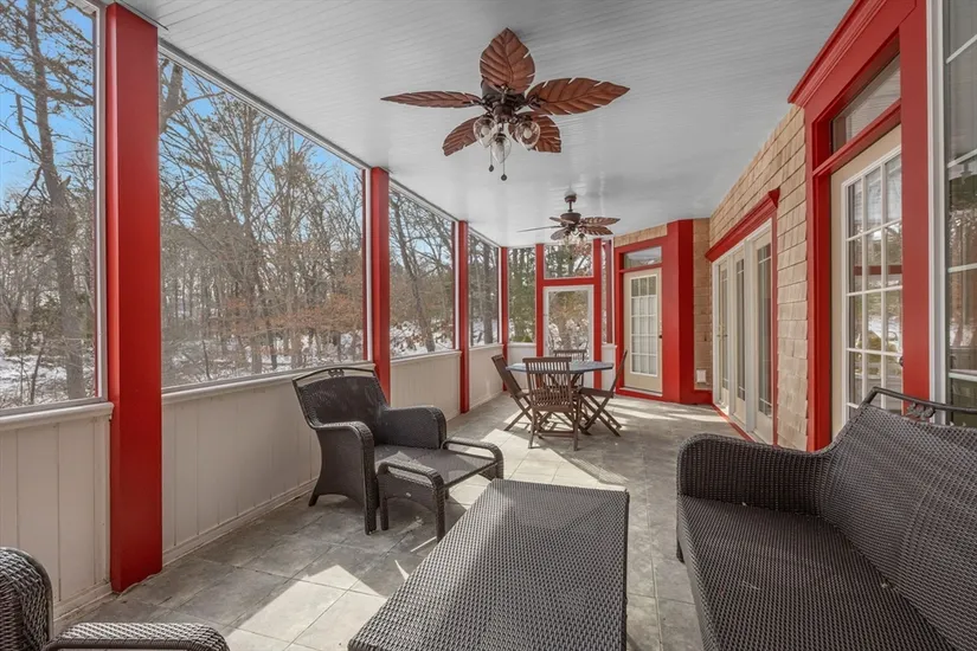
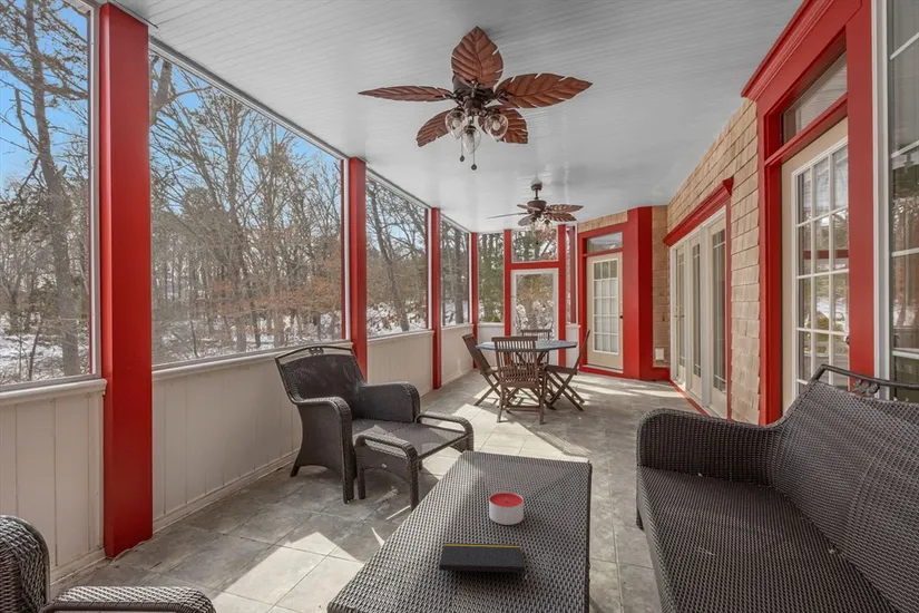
+ notepad [438,542,528,584]
+ candle [488,490,525,526]
